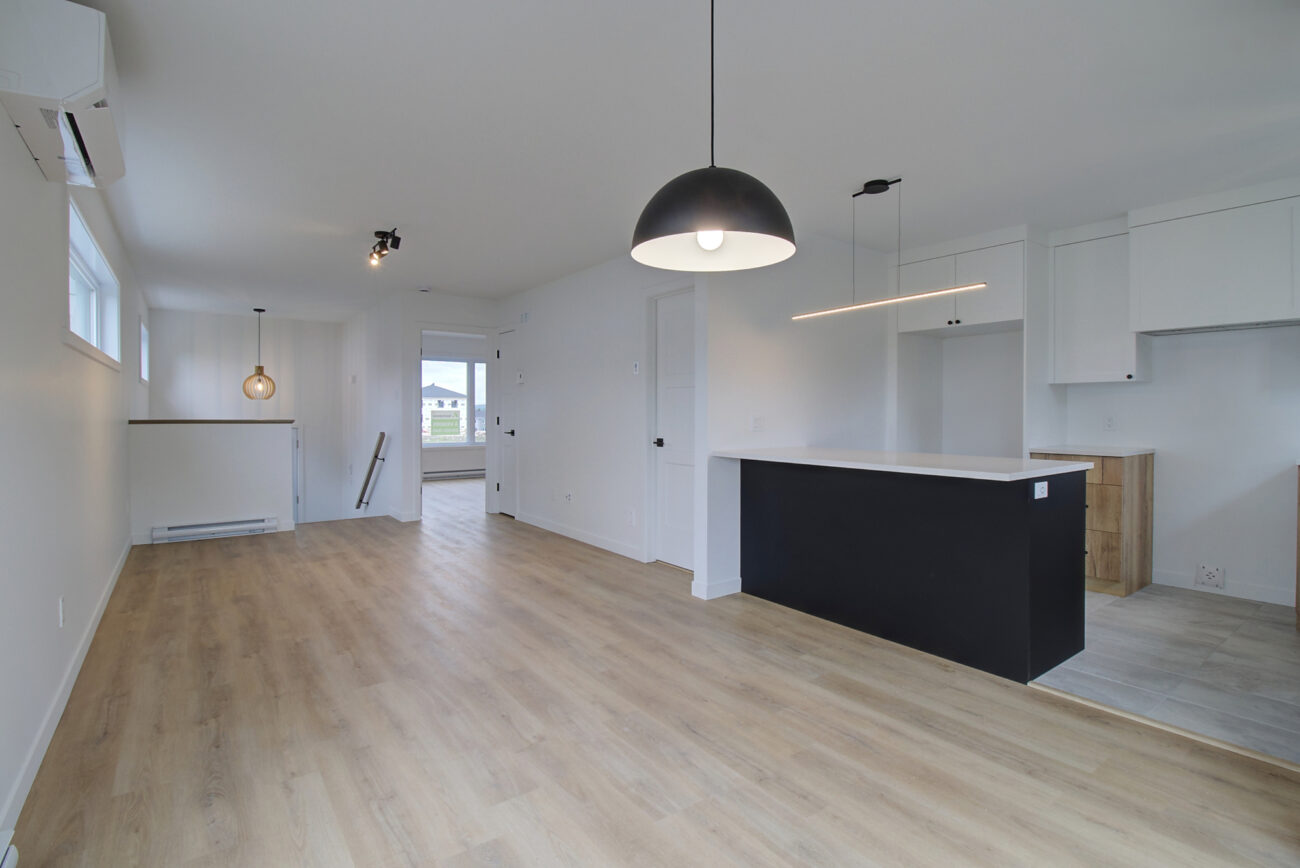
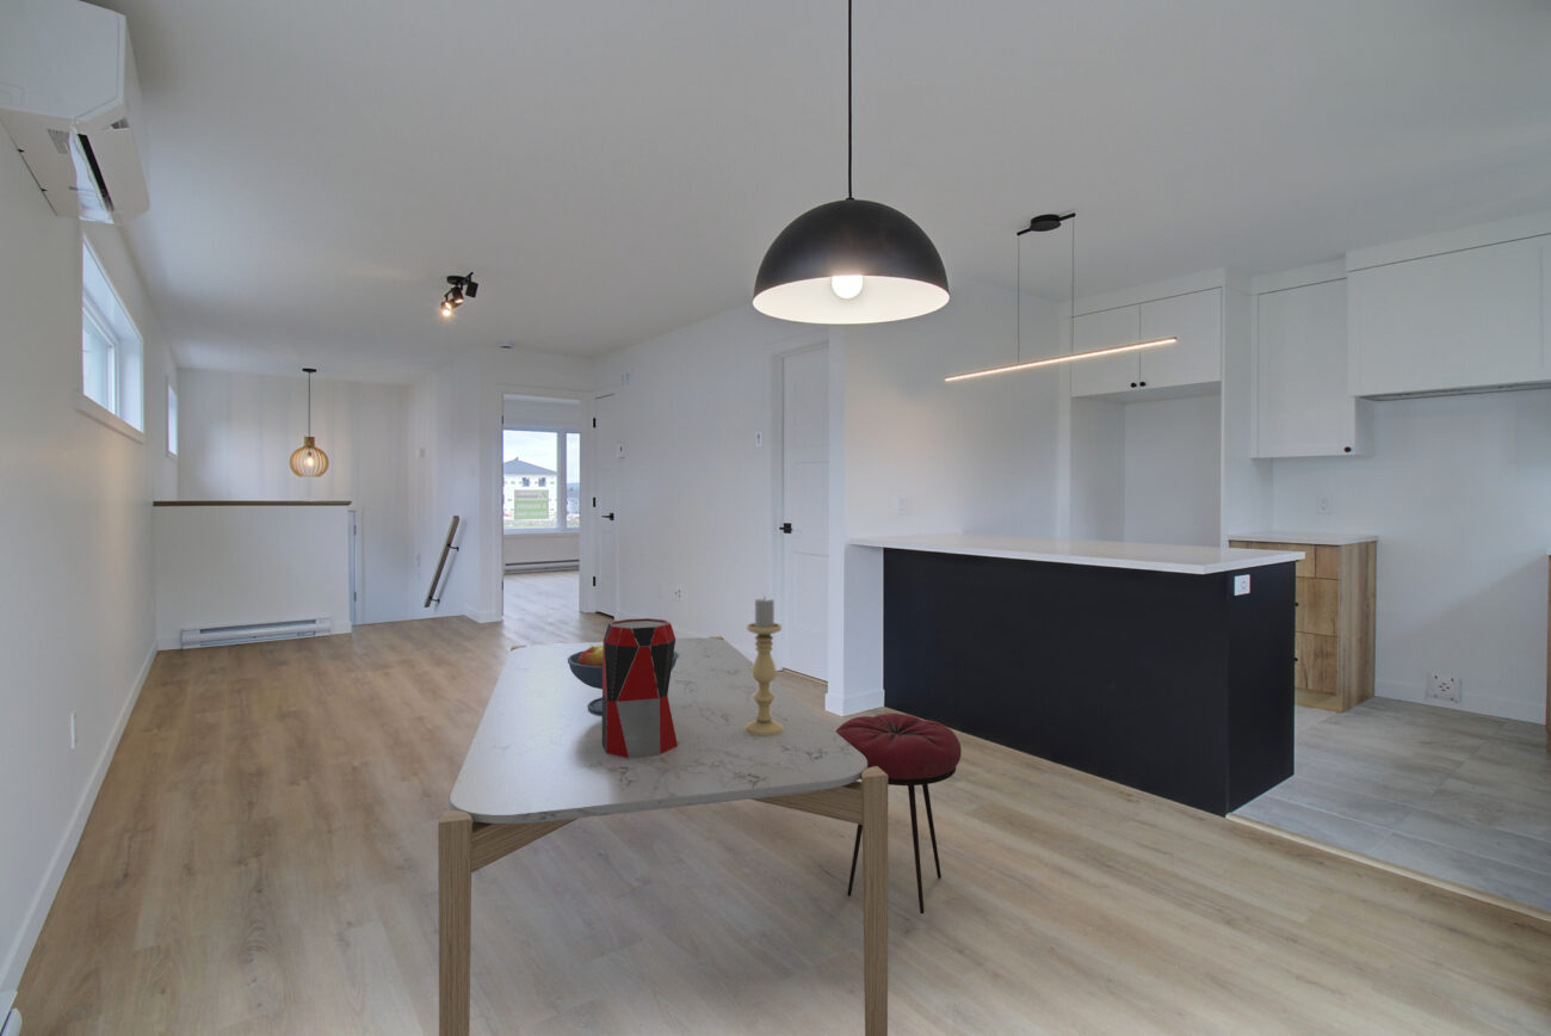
+ dining table [437,635,889,1036]
+ stool [834,713,963,915]
+ vase [603,617,678,759]
+ fruit bowl [567,646,679,714]
+ candle holder [746,596,783,735]
